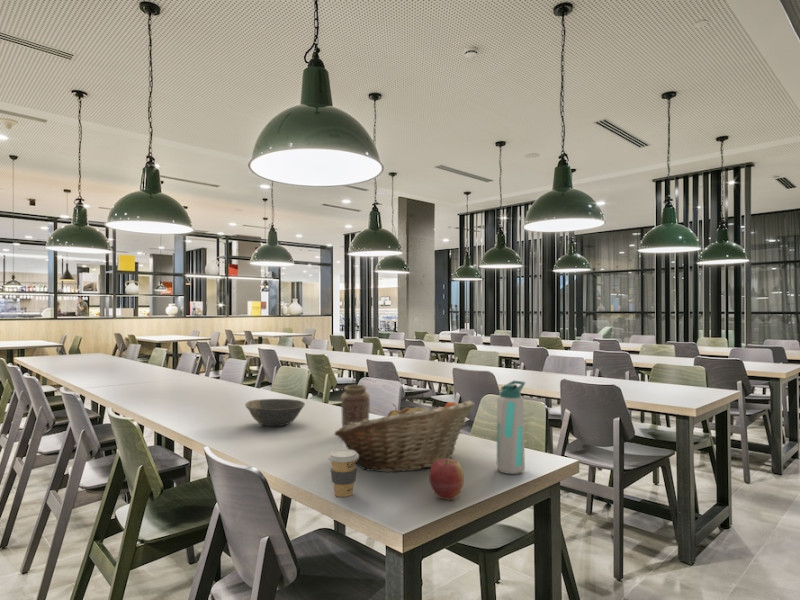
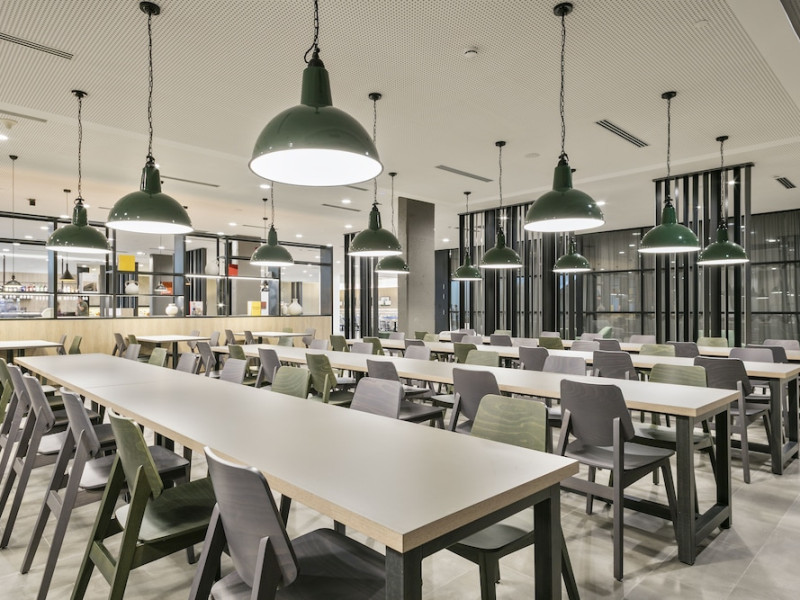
- fruit basket [334,399,475,473]
- bowl [244,398,306,427]
- vase [340,384,371,427]
- water bottle [496,380,526,475]
- apple [428,458,465,501]
- coffee cup [327,448,359,498]
